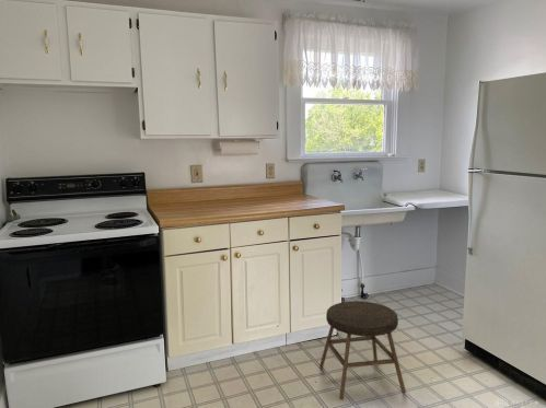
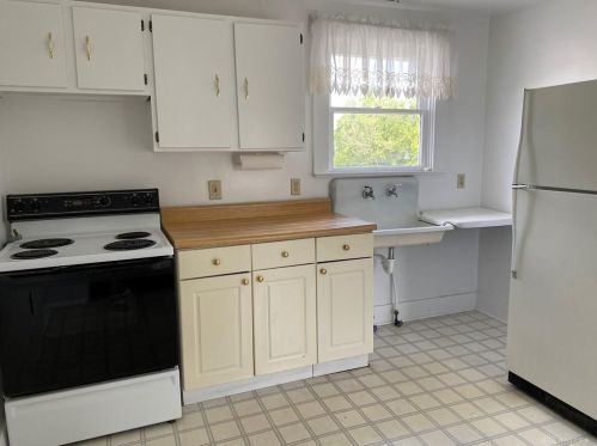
- stool [318,300,407,400]
